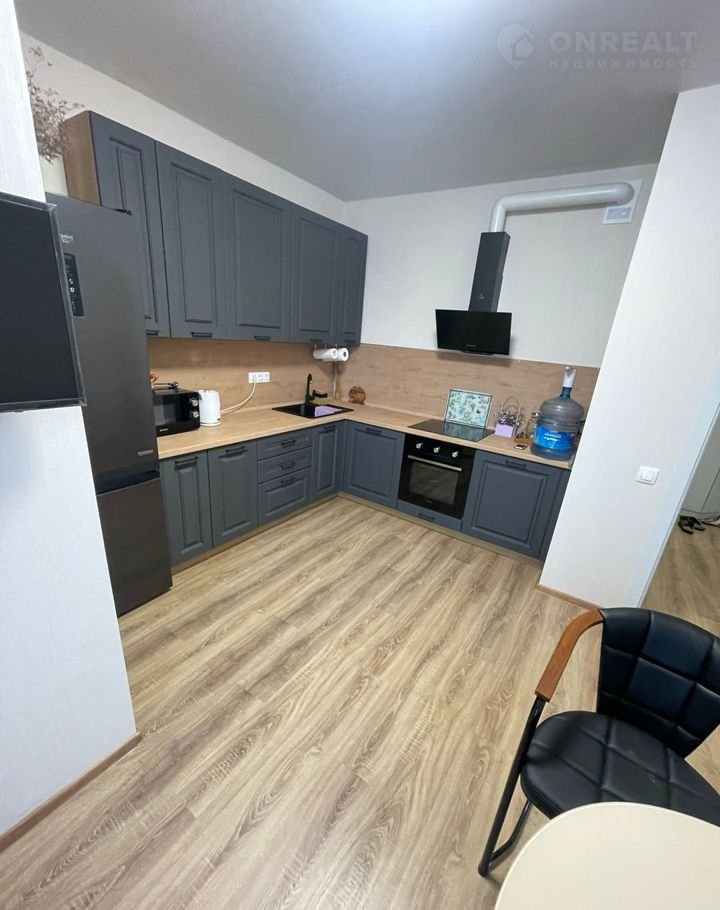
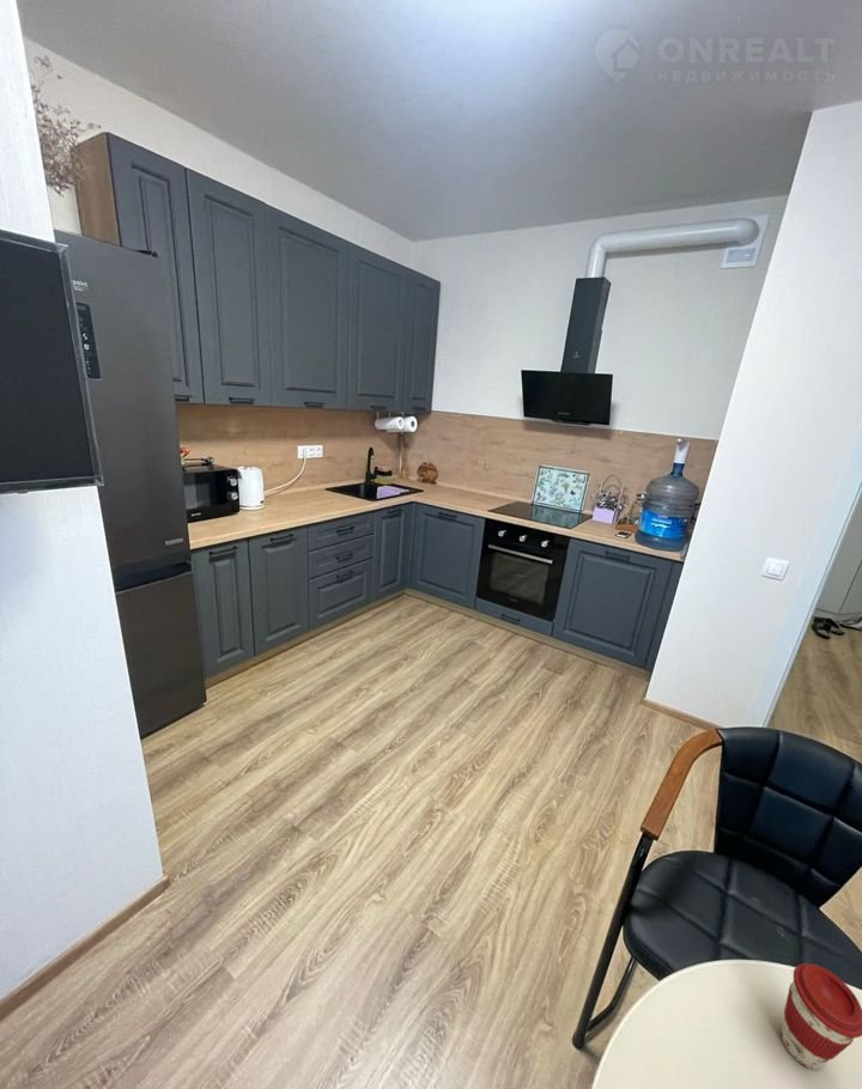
+ coffee cup [779,962,862,1071]
